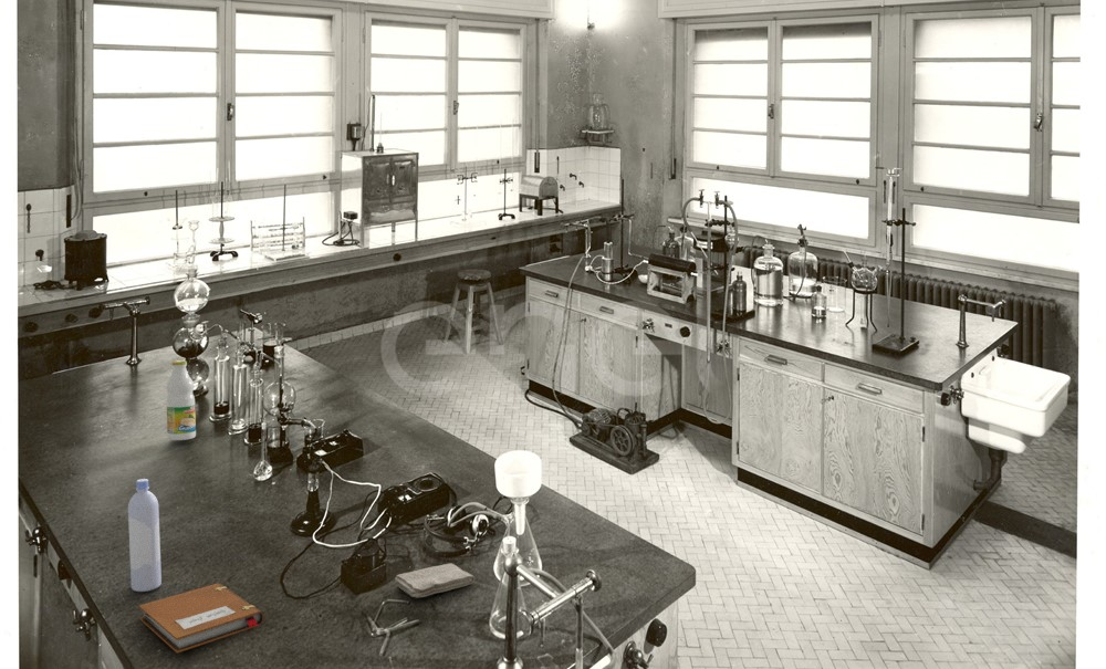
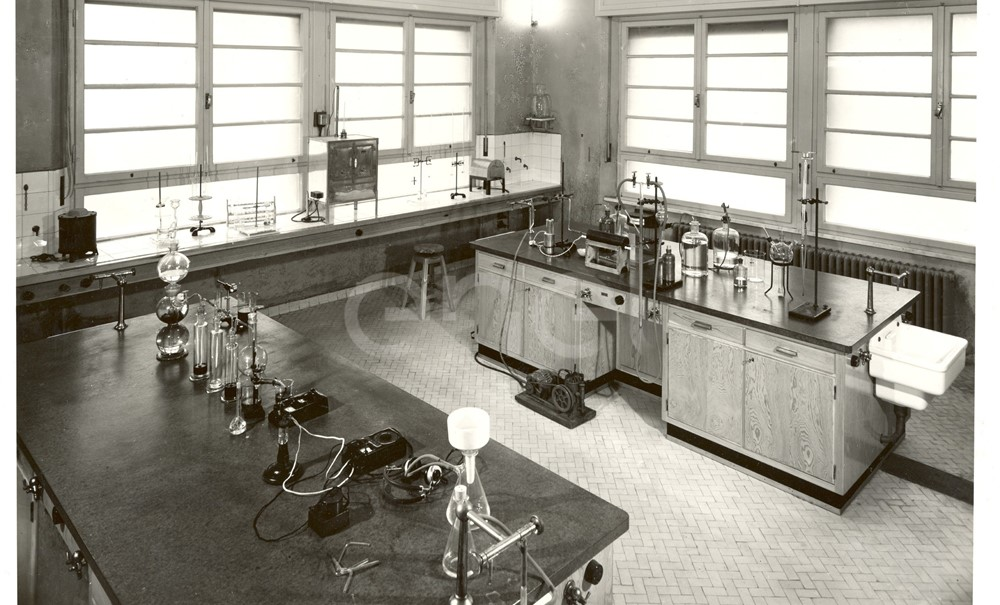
- bottle [165,359,197,441]
- bottle [127,478,163,593]
- washcloth [394,563,476,599]
- notebook [138,583,265,654]
